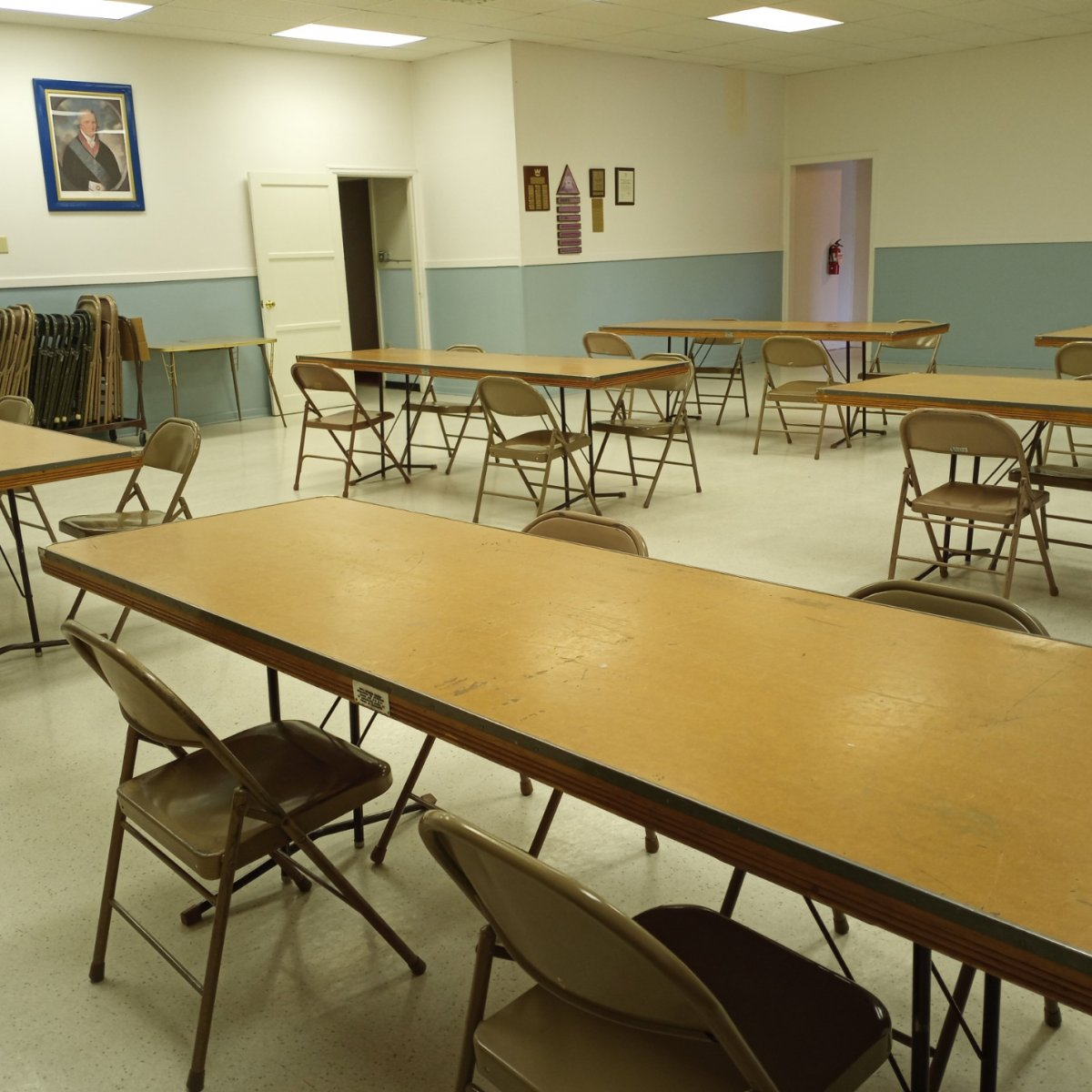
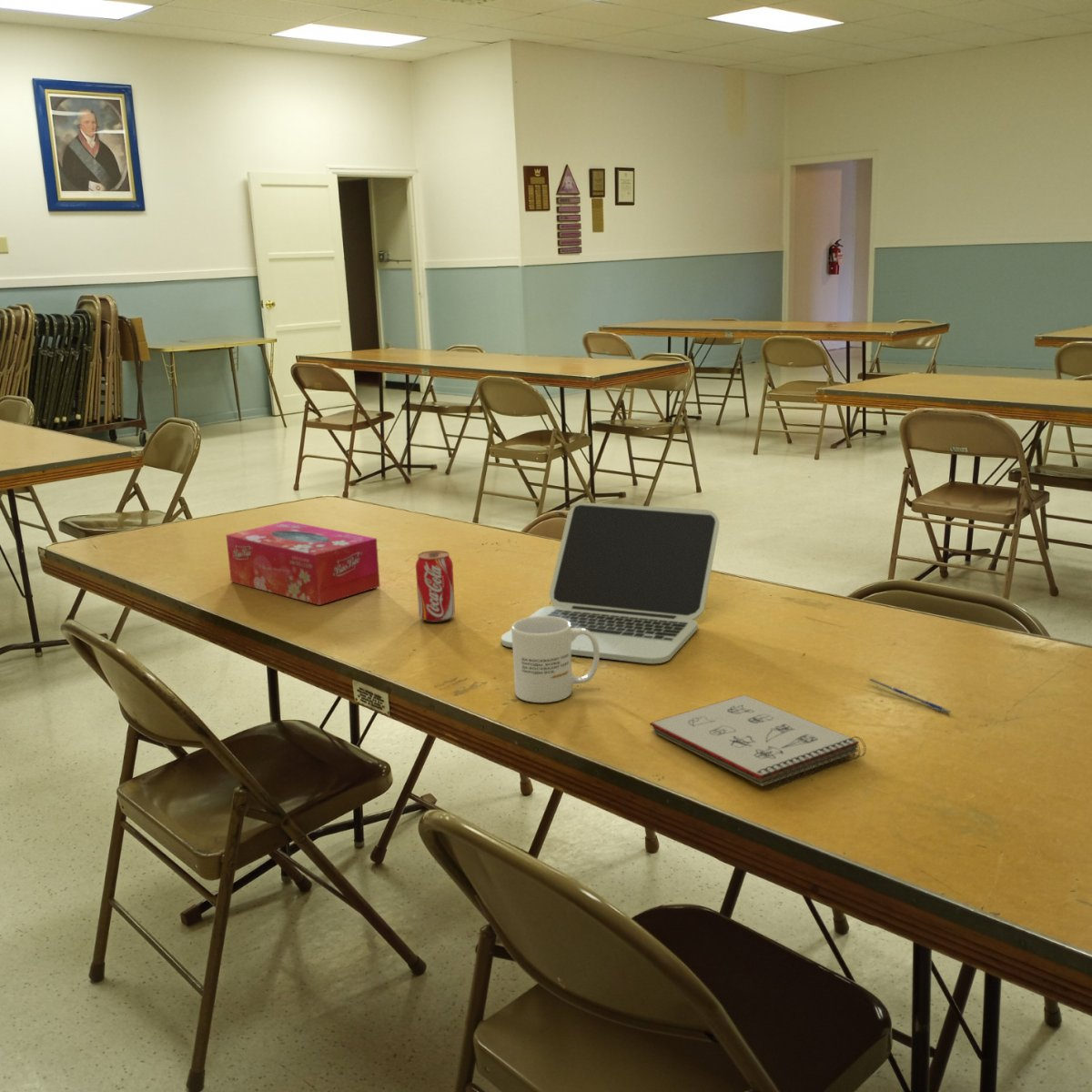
+ notepad [649,694,867,792]
+ laptop [501,501,720,664]
+ mug [511,616,601,703]
+ pen [867,678,952,714]
+ beverage can [415,550,456,623]
+ tissue box [226,521,380,606]
